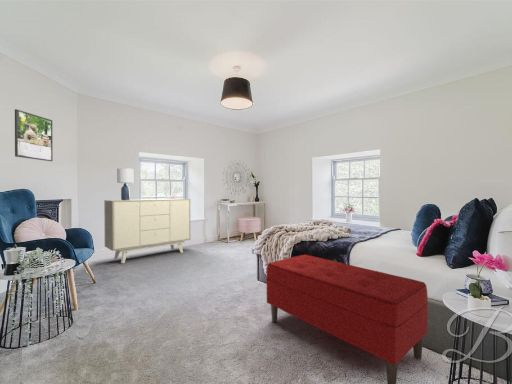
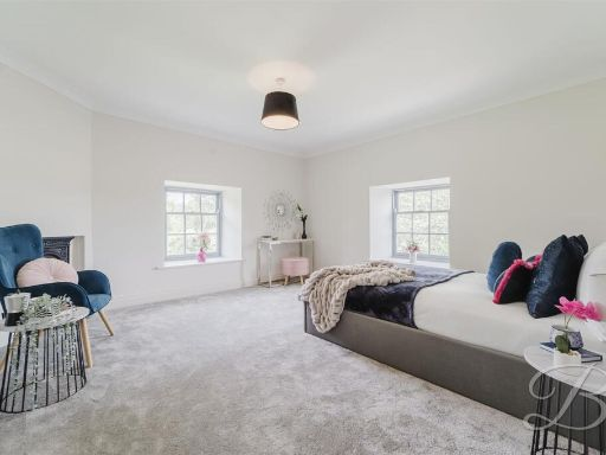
- bench [265,254,429,384]
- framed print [14,108,54,162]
- lamp [116,167,134,200]
- sideboard [103,198,192,264]
